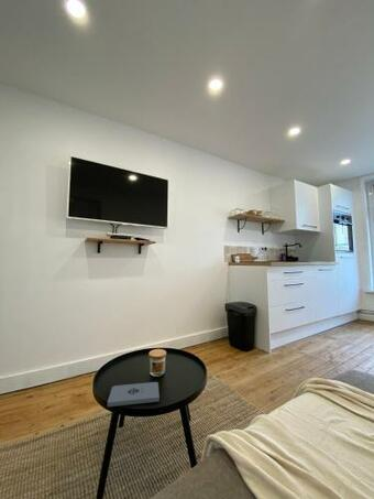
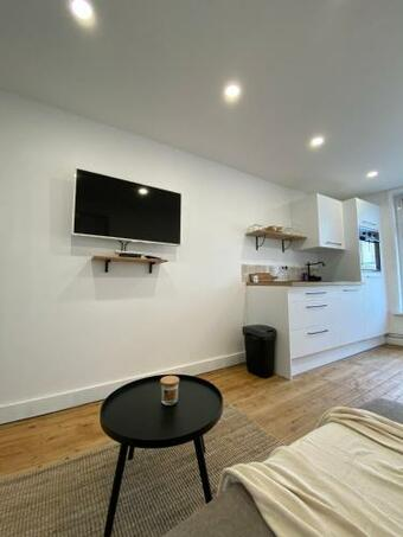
- notepad [107,381,161,408]
